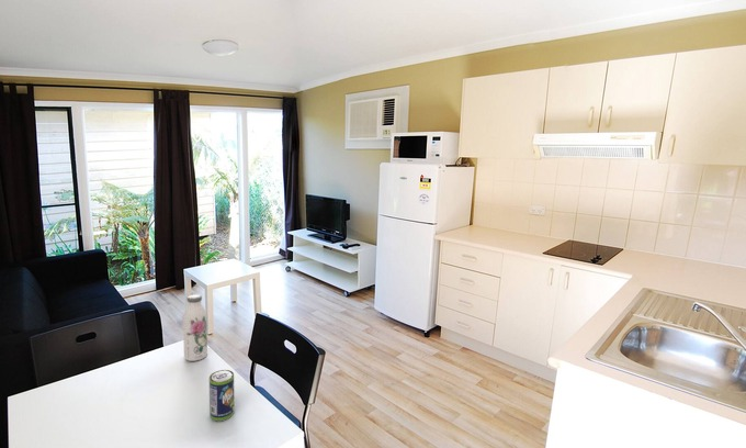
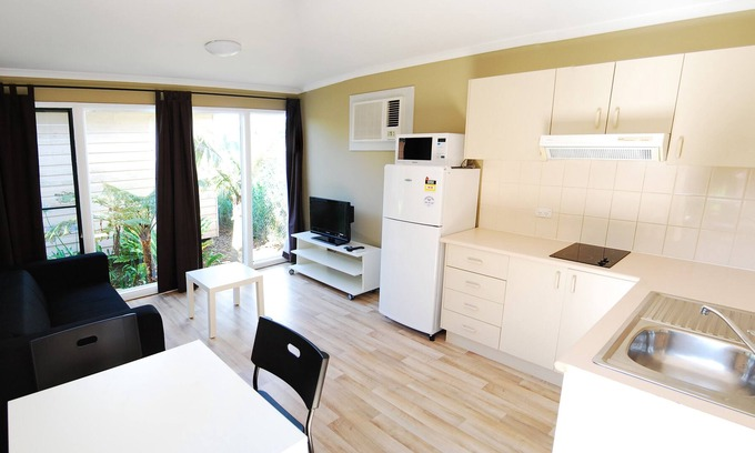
- beverage can [208,369,235,422]
- water bottle [182,294,208,362]
